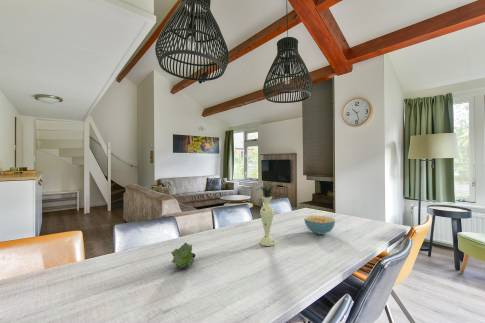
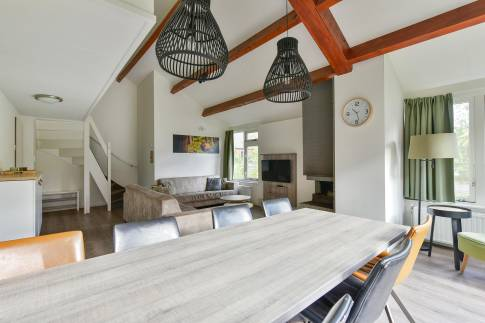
- fruit [170,242,196,270]
- cereal bowl [303,214,336,236]
- vase [255,183,279,247]
